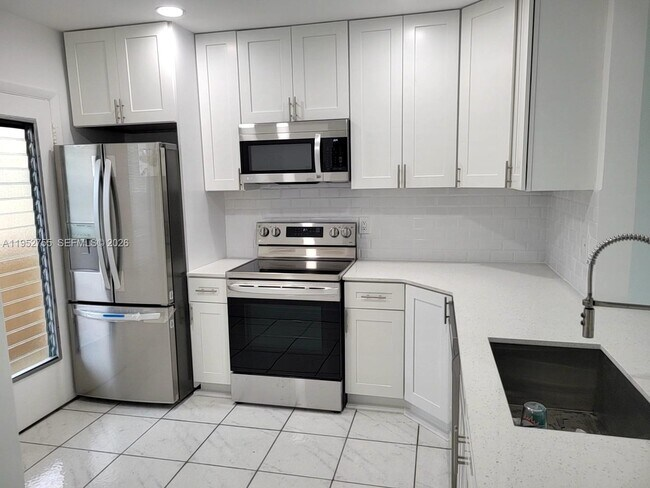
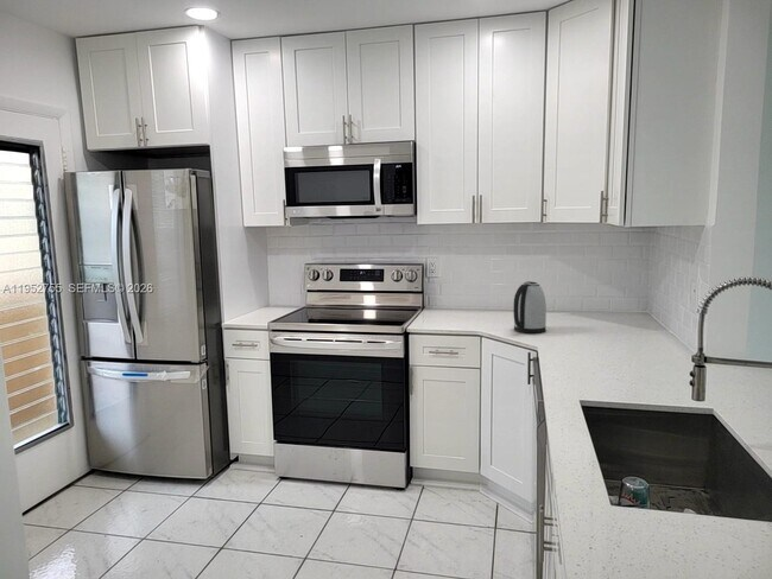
+ kettle [512,280,548,335]
